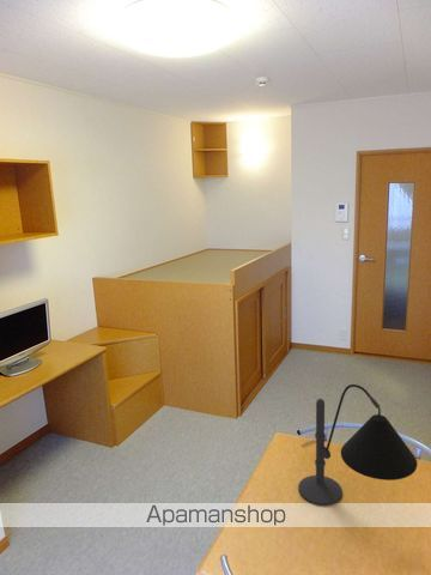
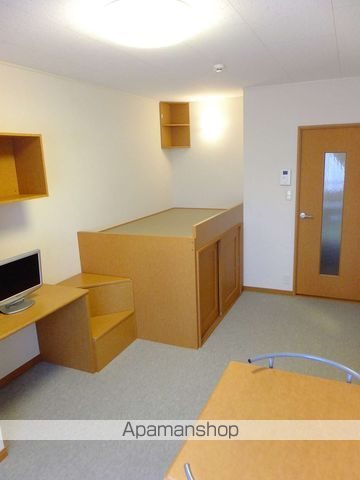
- desk lamp [297,383,418,507]
